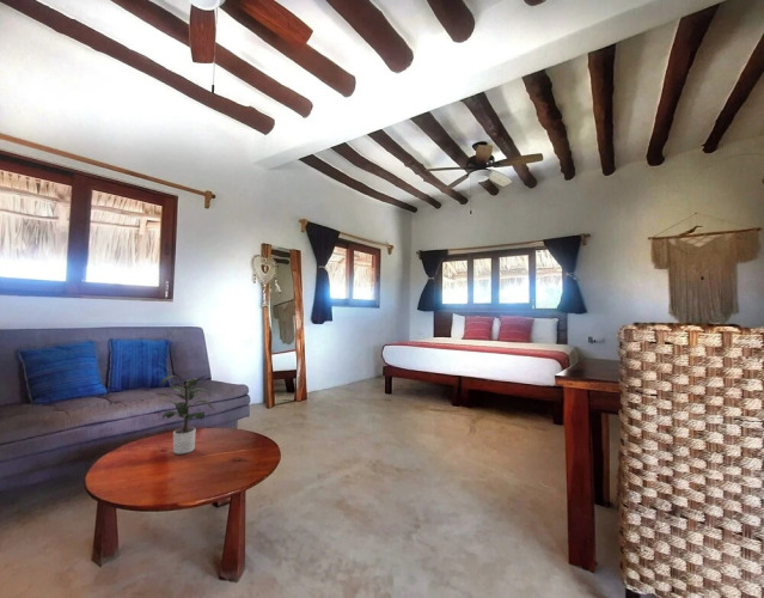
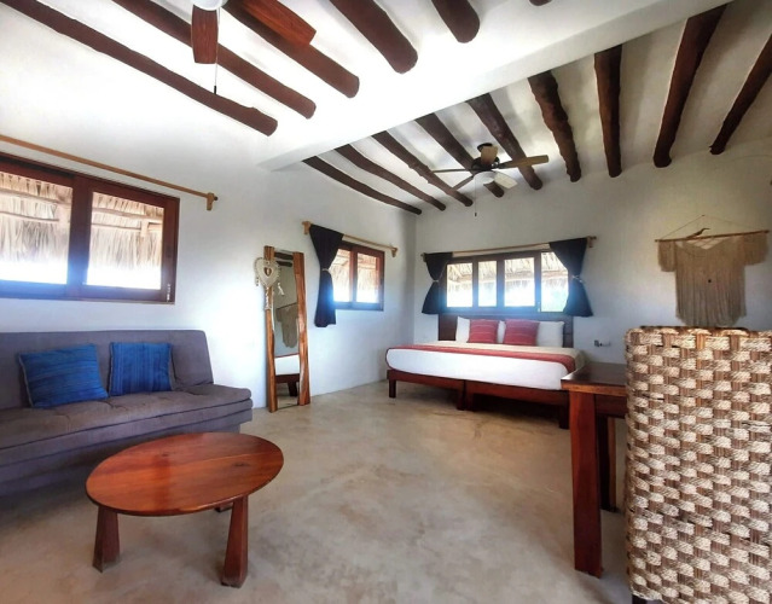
- potted plant [160,374,215,456]
